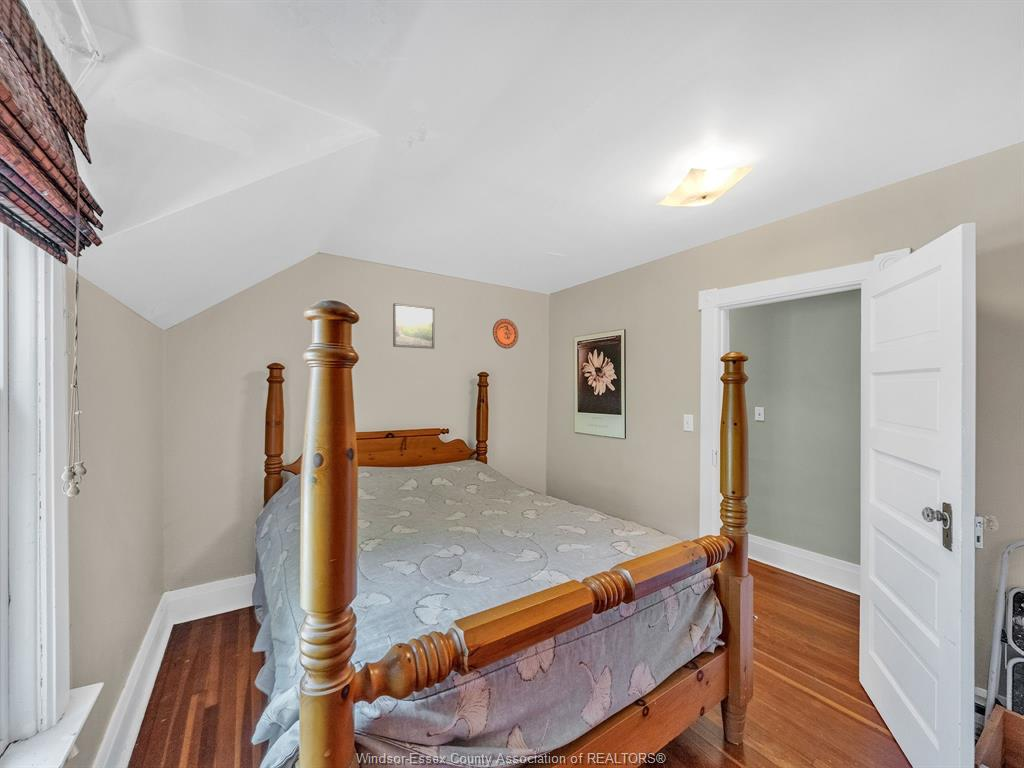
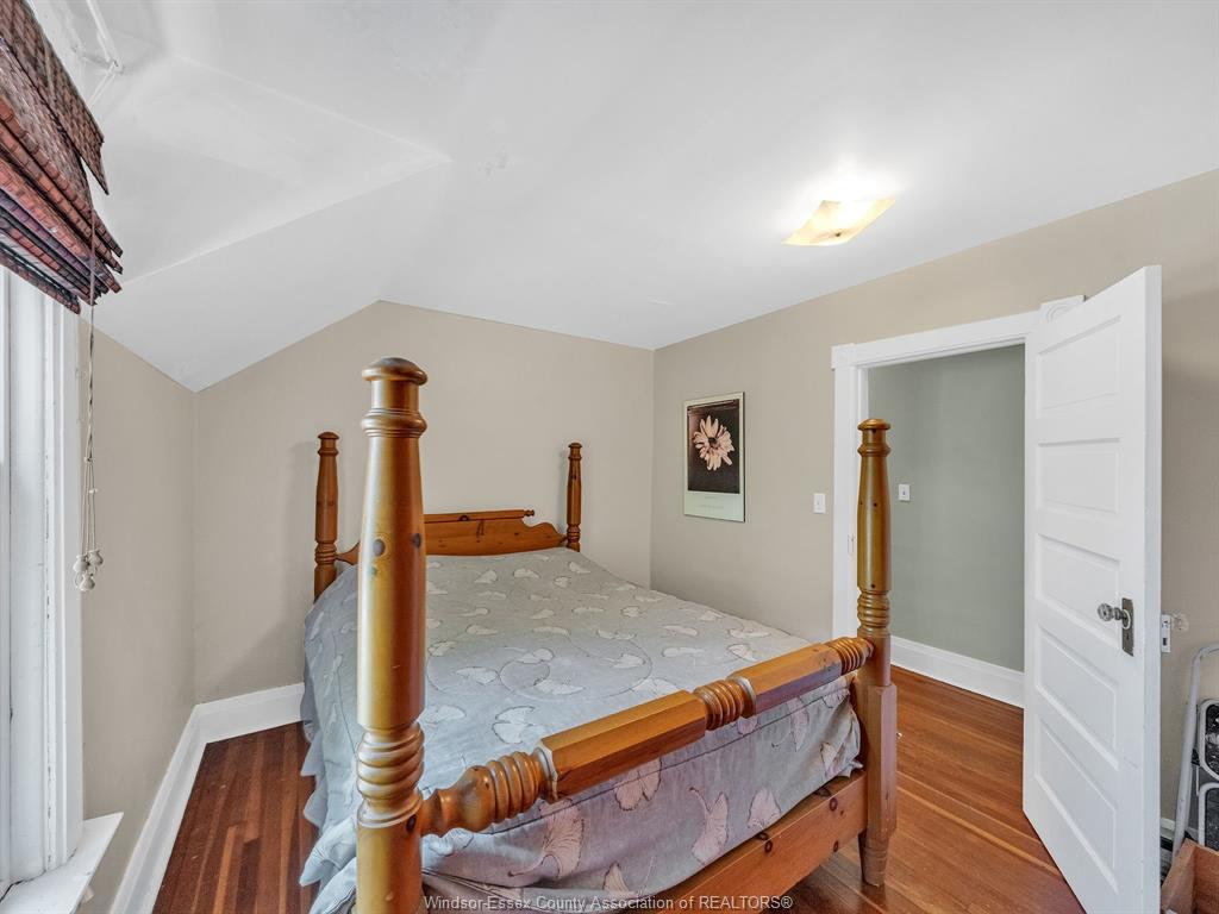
- decorative plate [492,318,519,350]
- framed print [392,302,436,350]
